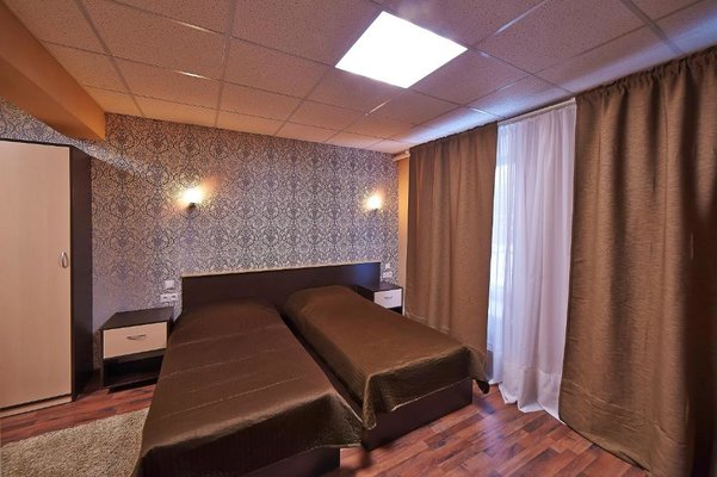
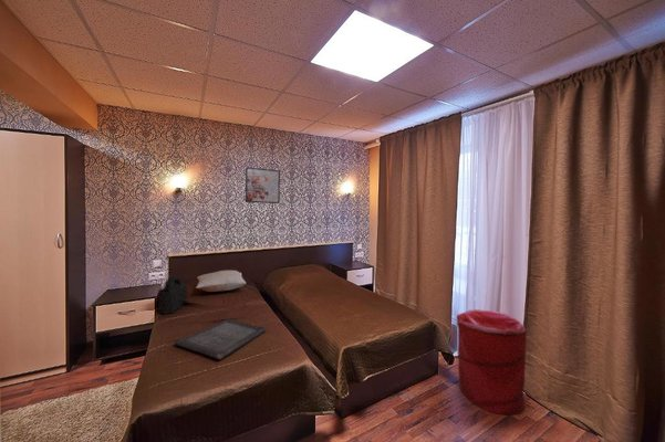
+ serving tray [173,317,267,360]
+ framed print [245,166,281,204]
+ handbag [156,274,189,315]
+ laundry hamper [456,308,528,417]
+ pillow [195,270,247,293]
